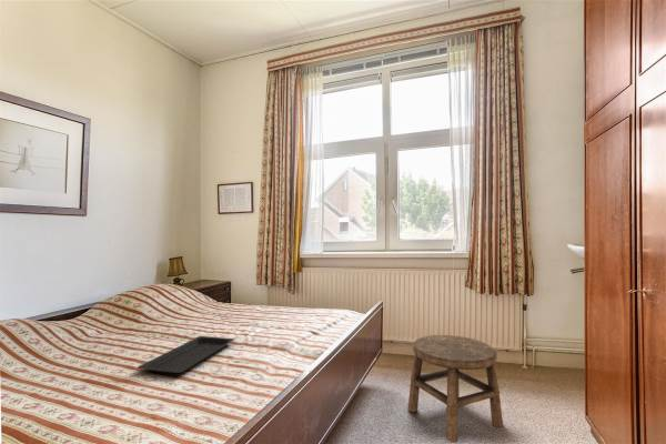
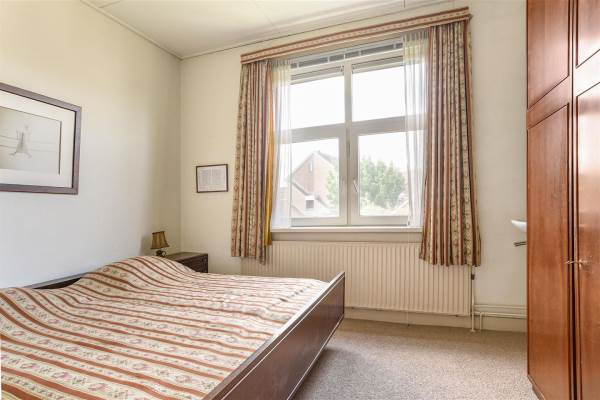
- serving tray [137,335,235,375]
- stool [407,334,504,444]
